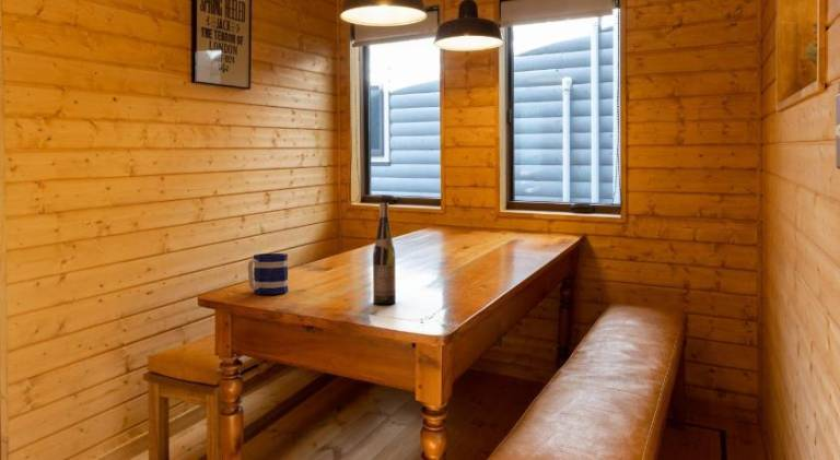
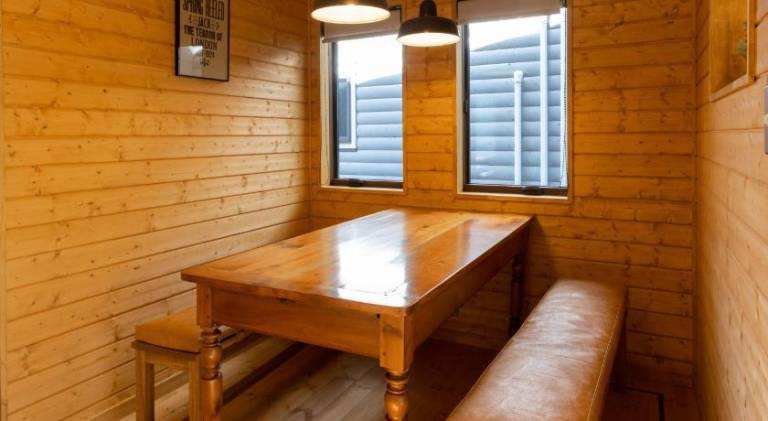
- mug [247,252,289,295]
- wine bottle [372,202,397,305]
